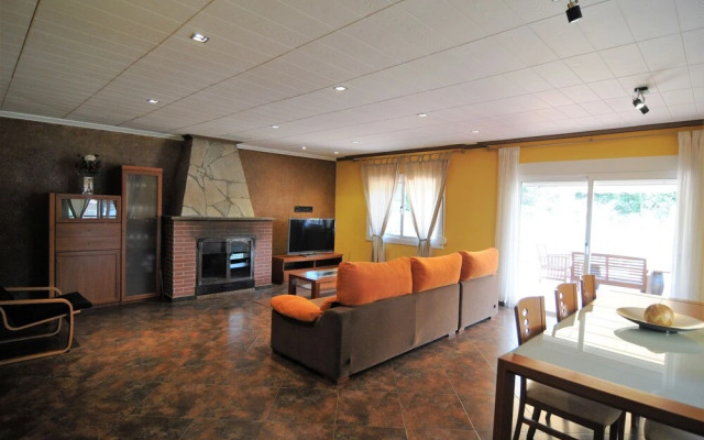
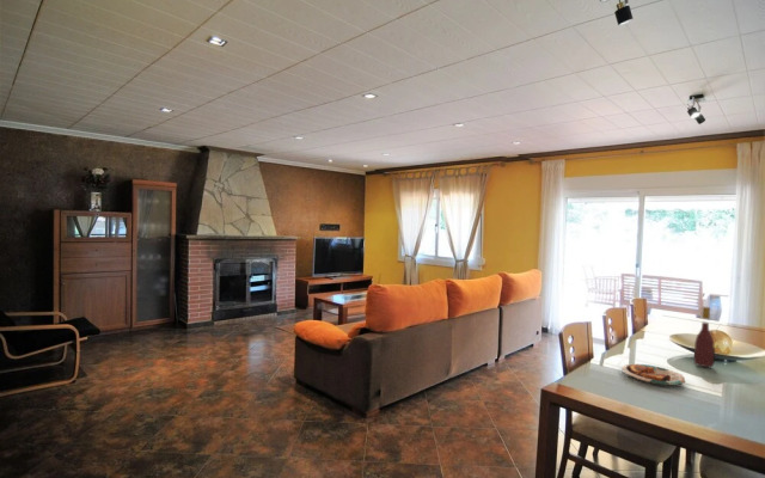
+ plate [620,363,686,386]
+ wine bottle [693,306,716,368]
